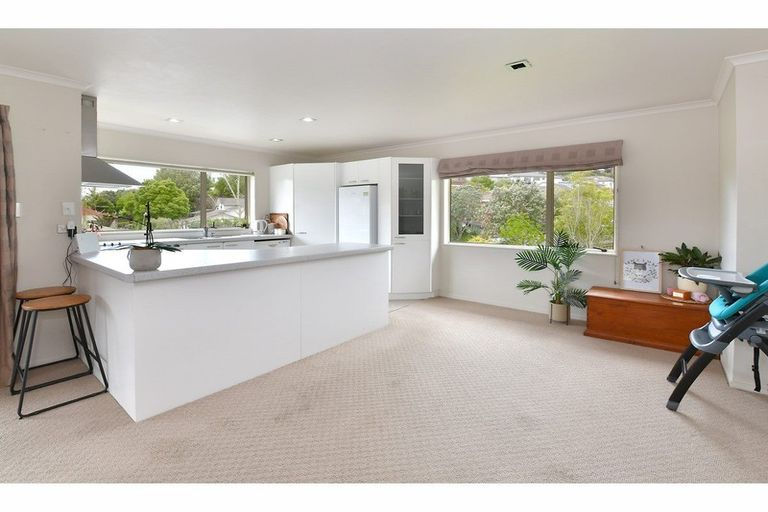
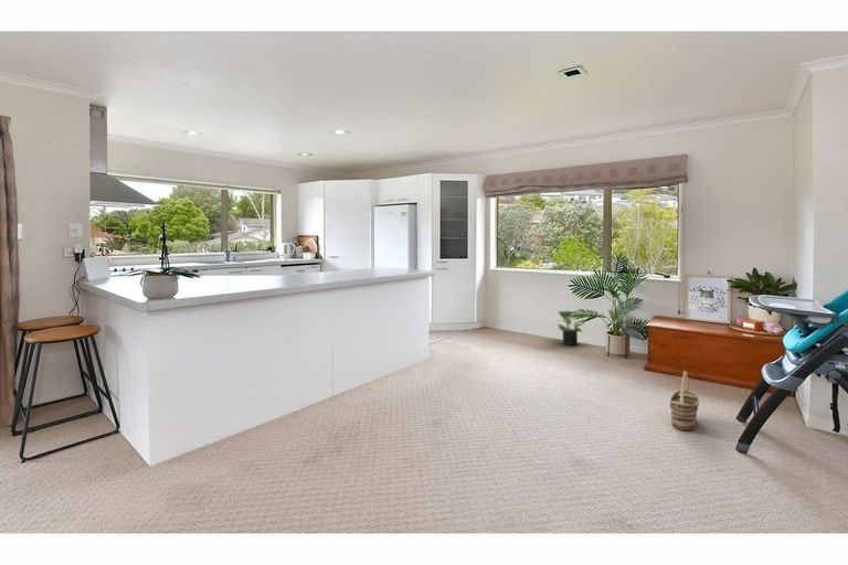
+ basket [669,370,700,431]
+ potted plant [554,310,584,347]
